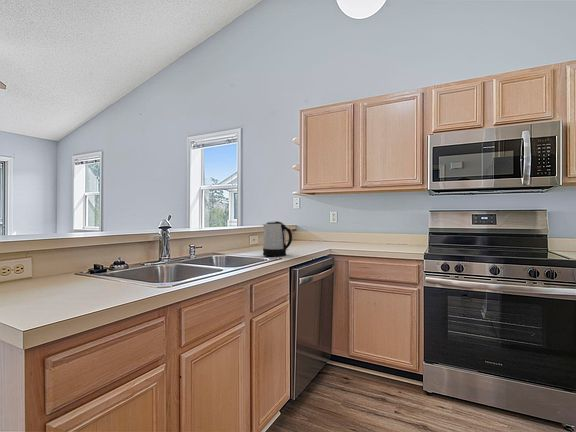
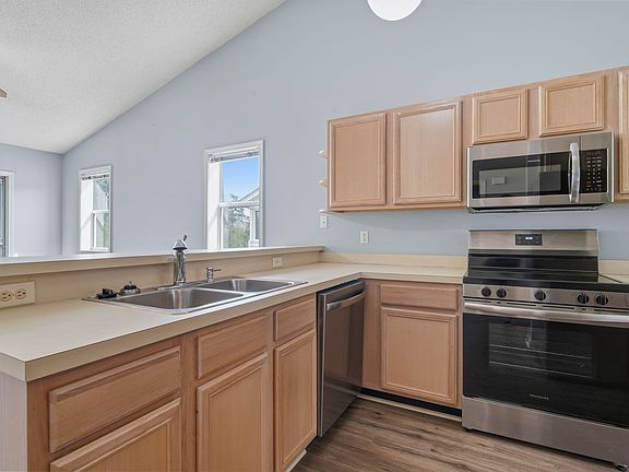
- kettle [262,220,293,258]
